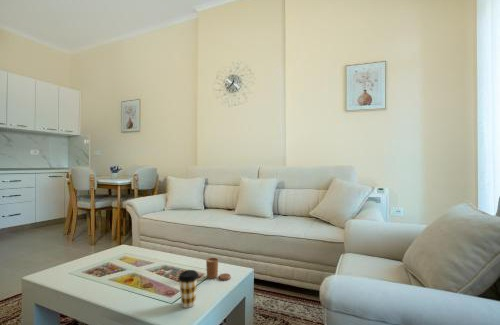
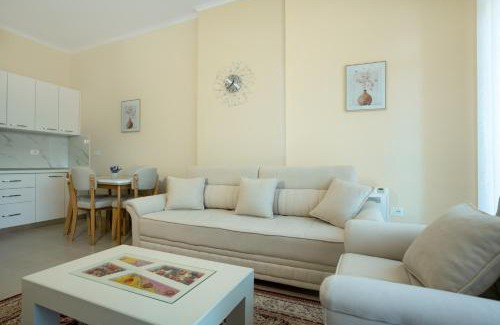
- coffee cup [177,269,200,309]
- candle [205,257,232,281]
